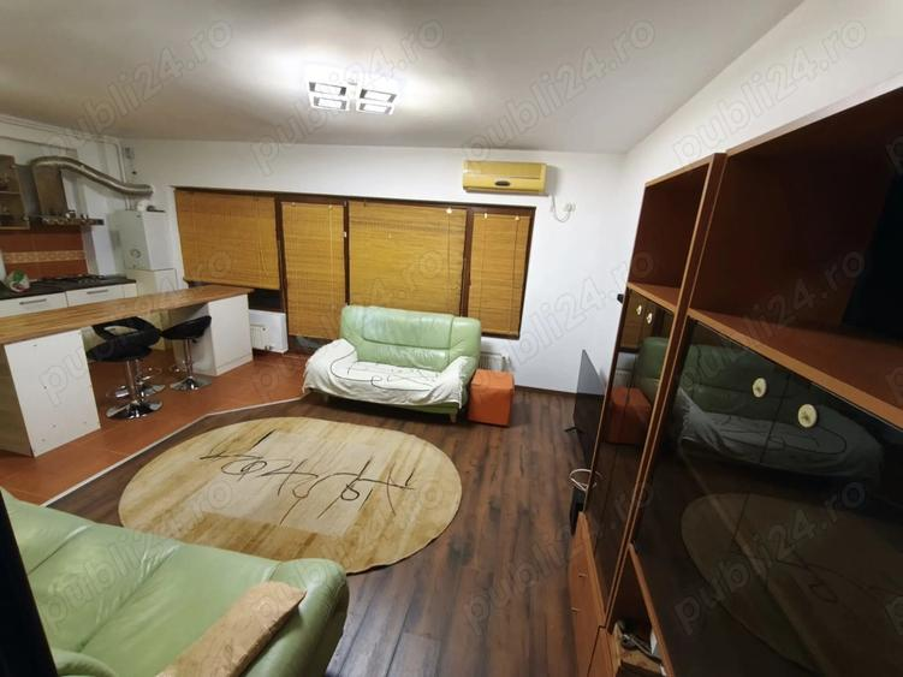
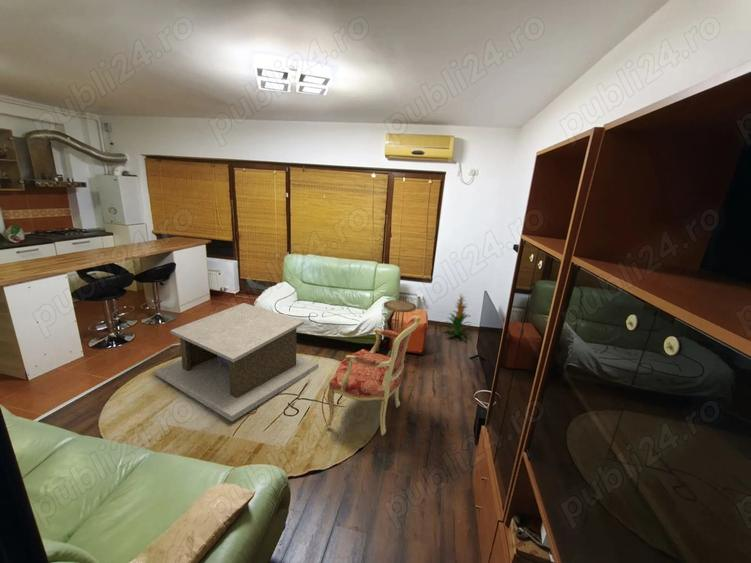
+ armchair [325,314,422,437]
+ coffee table [155,302,319,422]
+ side table [383,299,418,362]
+ indoor plant [442,292,474,342]
